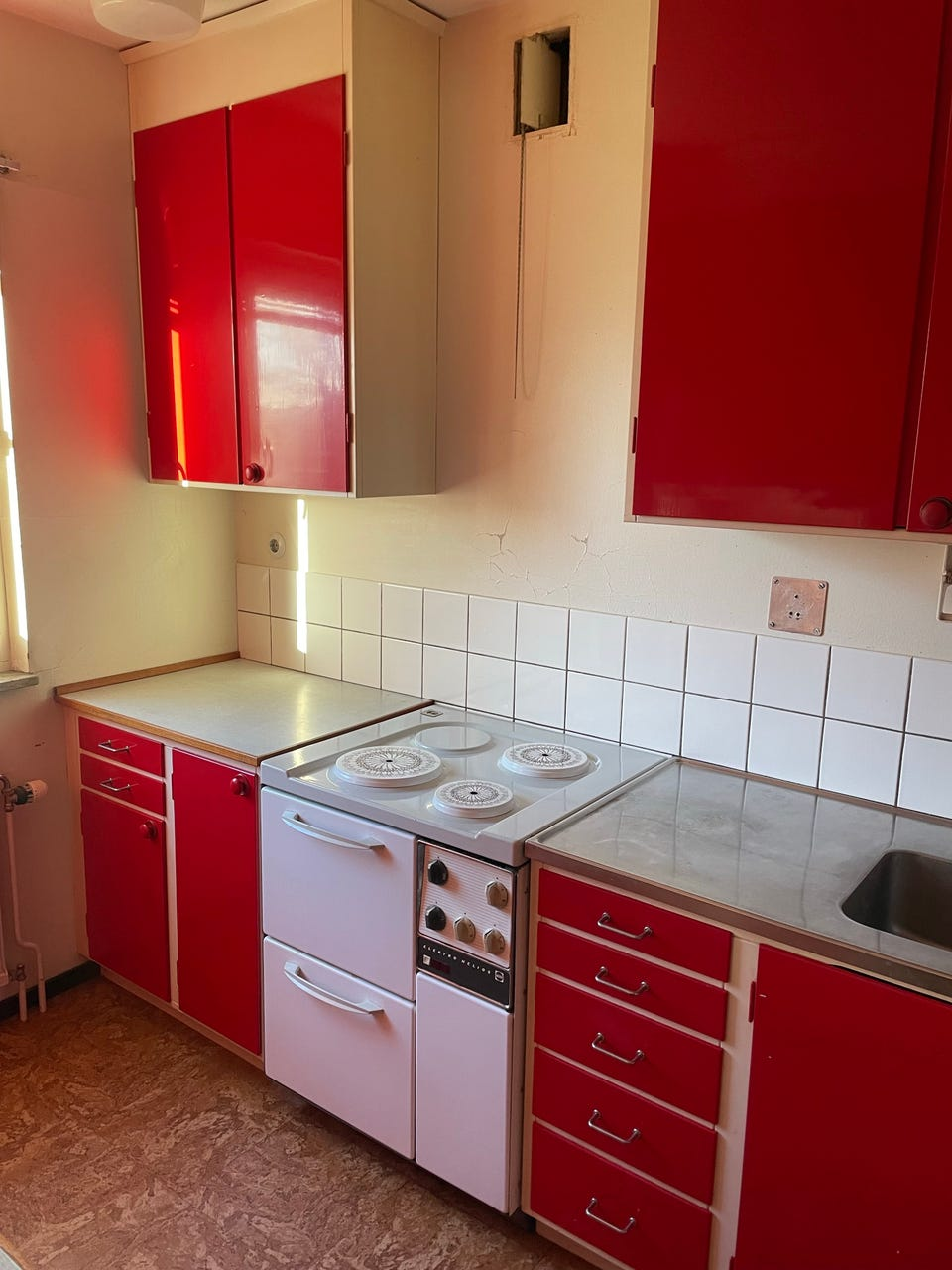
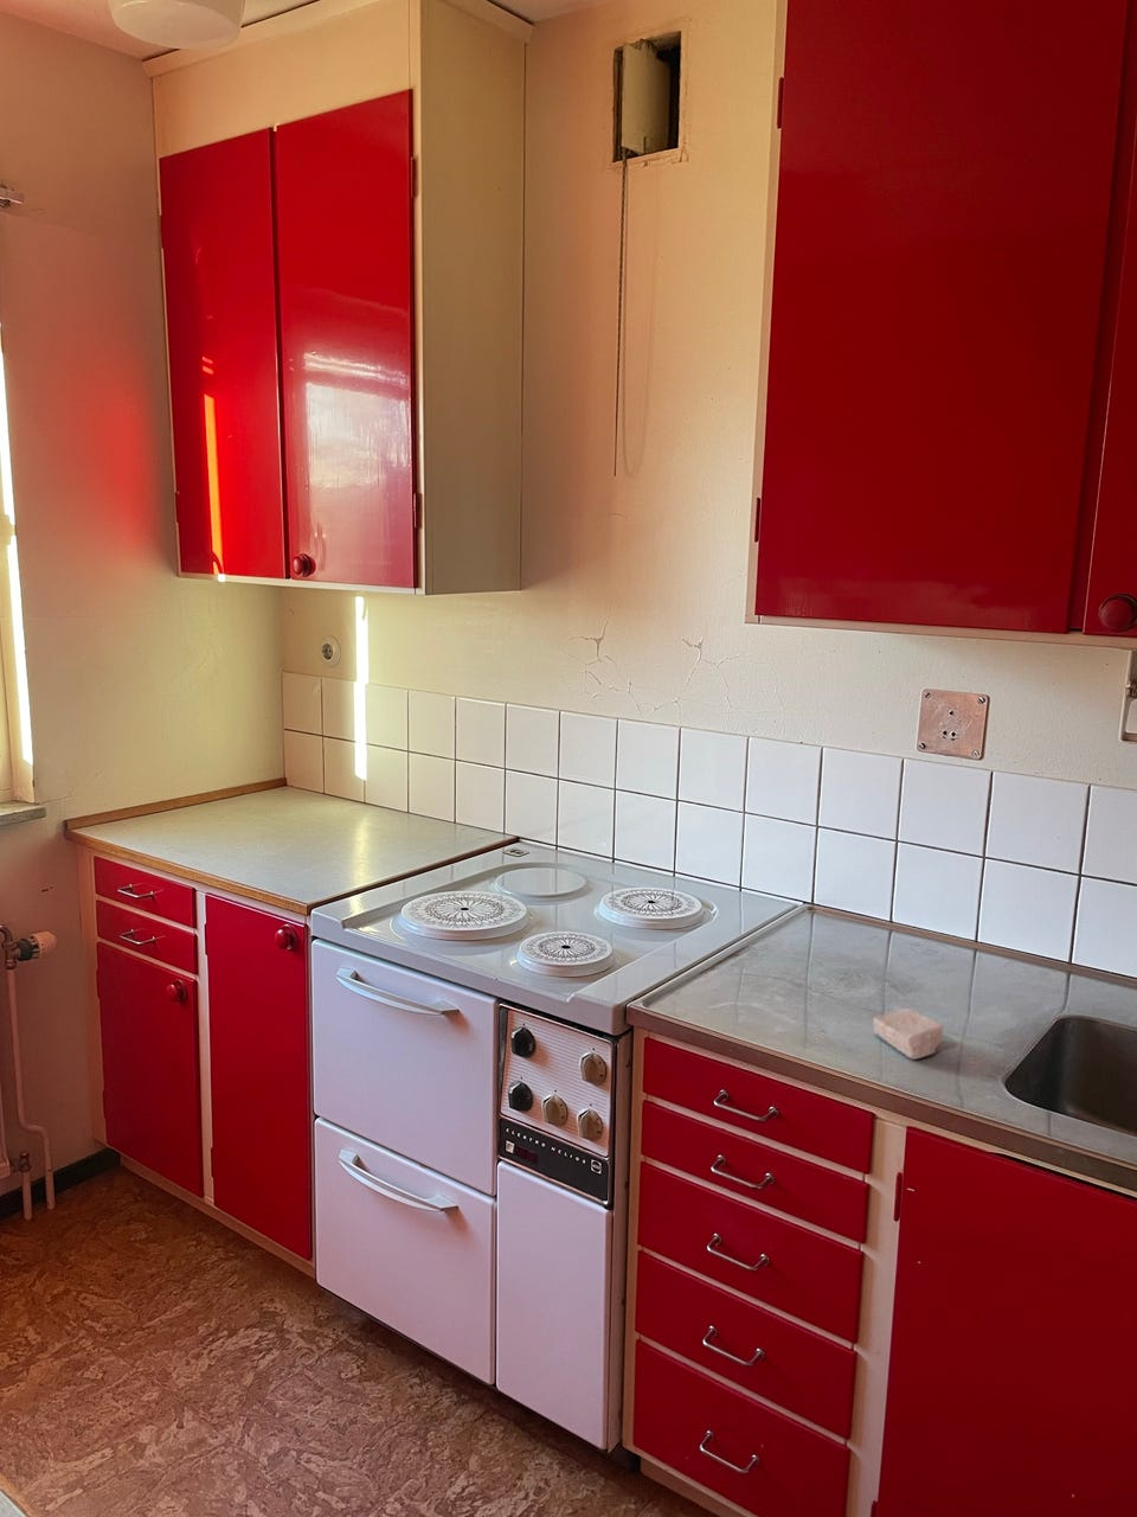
+ soap bar [872,1007,944,1061]
